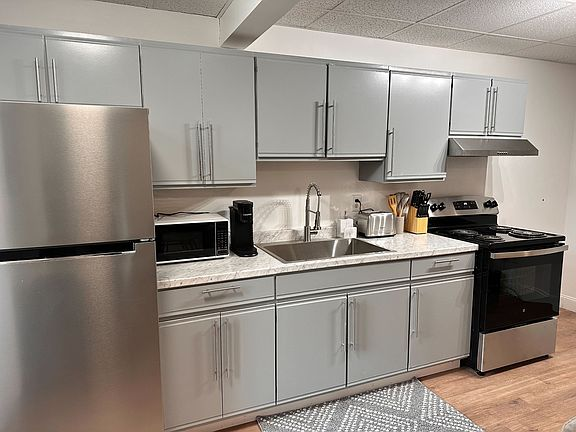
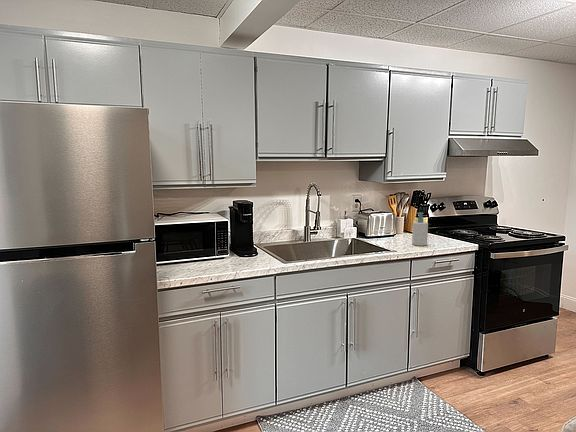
+ soap bottle [411,212,429,247]
